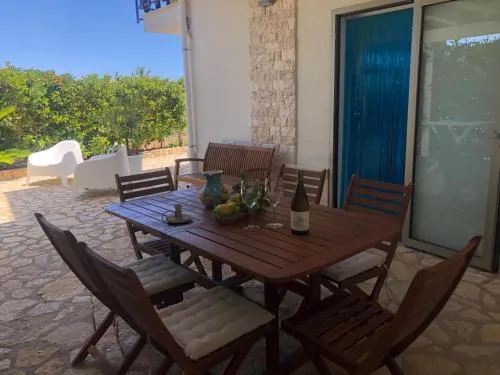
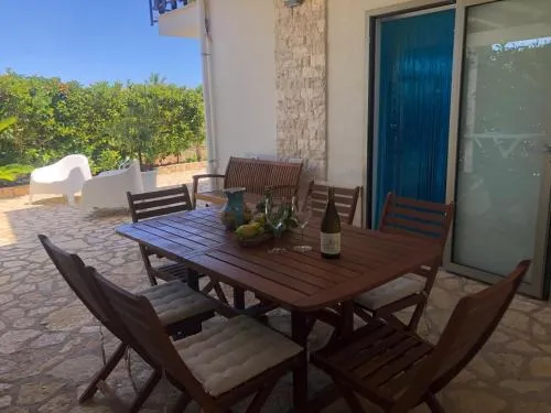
- candle holder [161,203,193,224]
